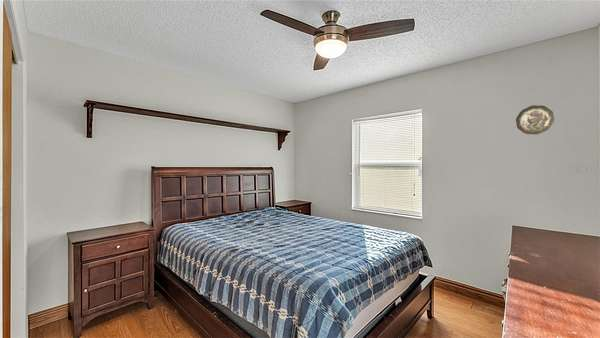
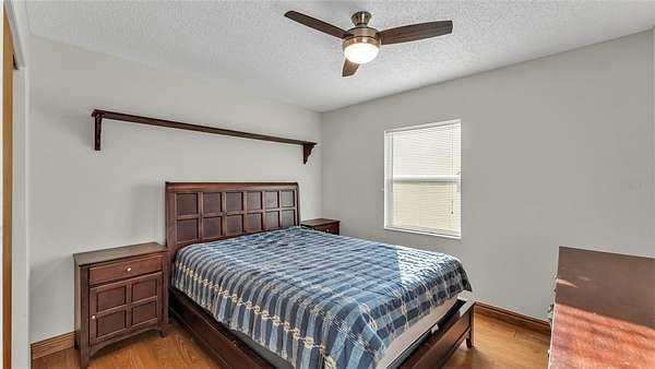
- decorative plate [515,104,555,135]
